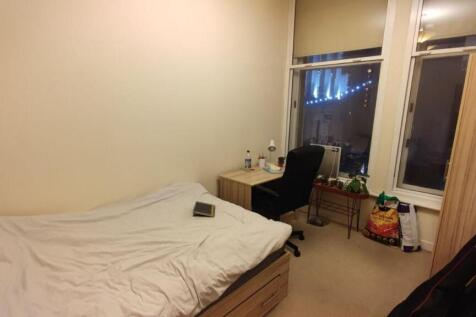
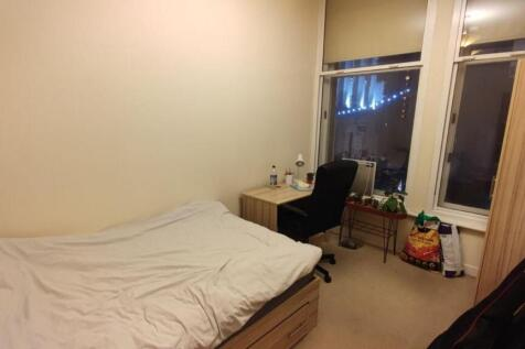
- notepad [192,200,216,218]
